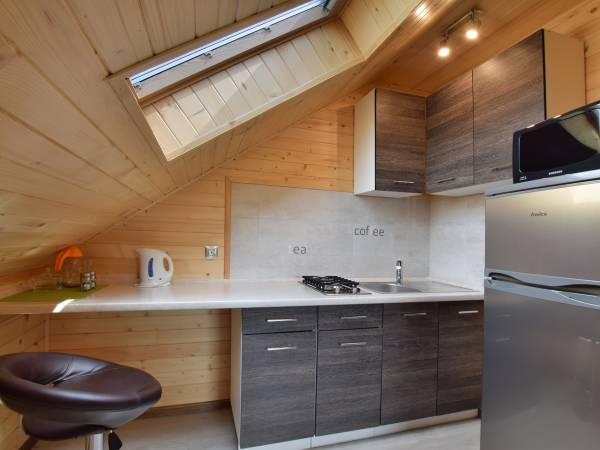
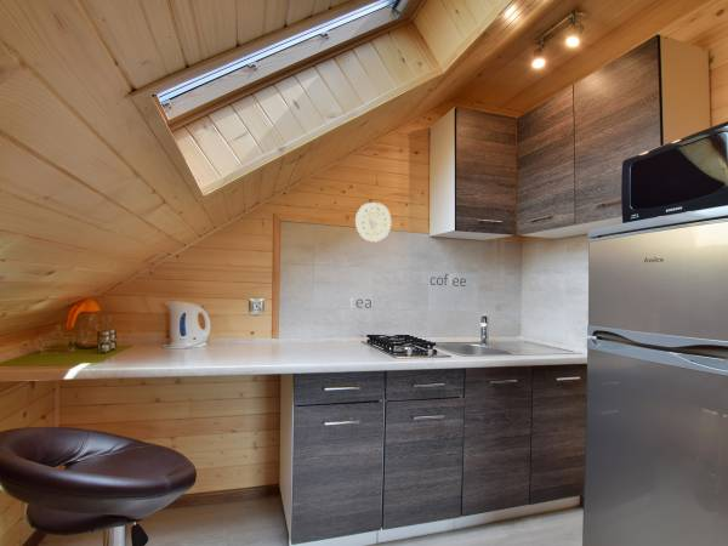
+ decorative plate [354,201,392,244]
